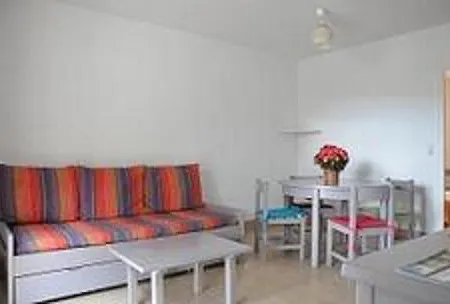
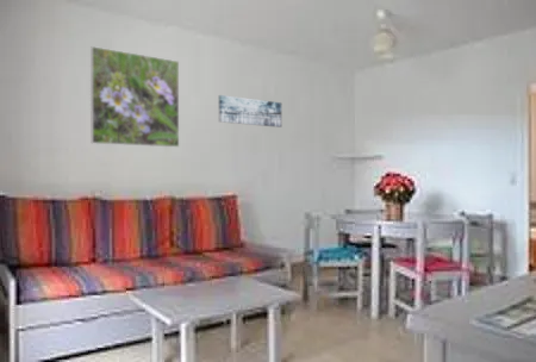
+ wall art [218,94,282,129]
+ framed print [89,45,180,148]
